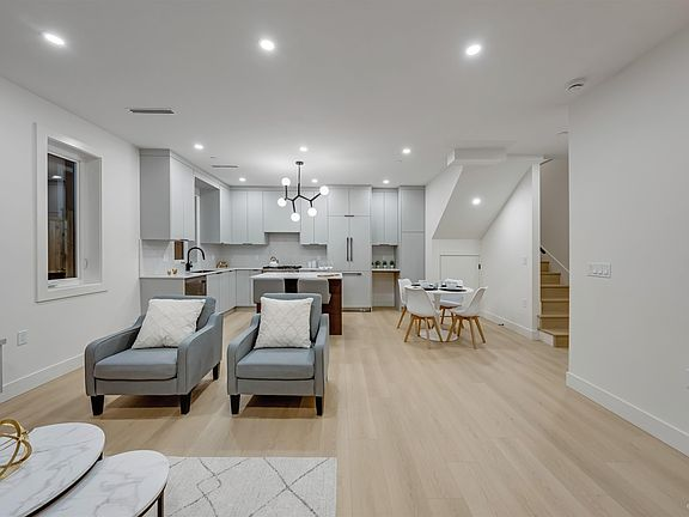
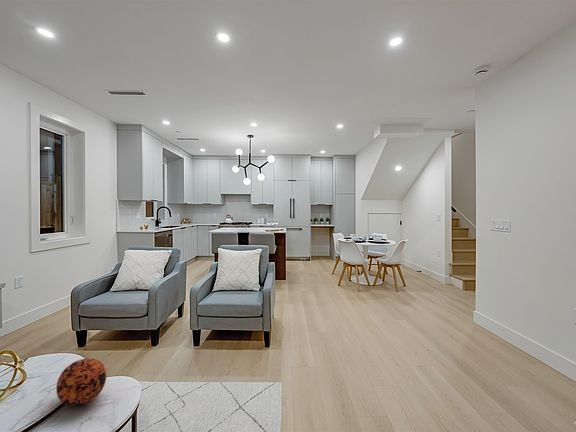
+ decorative ball [55,357,107,407]
